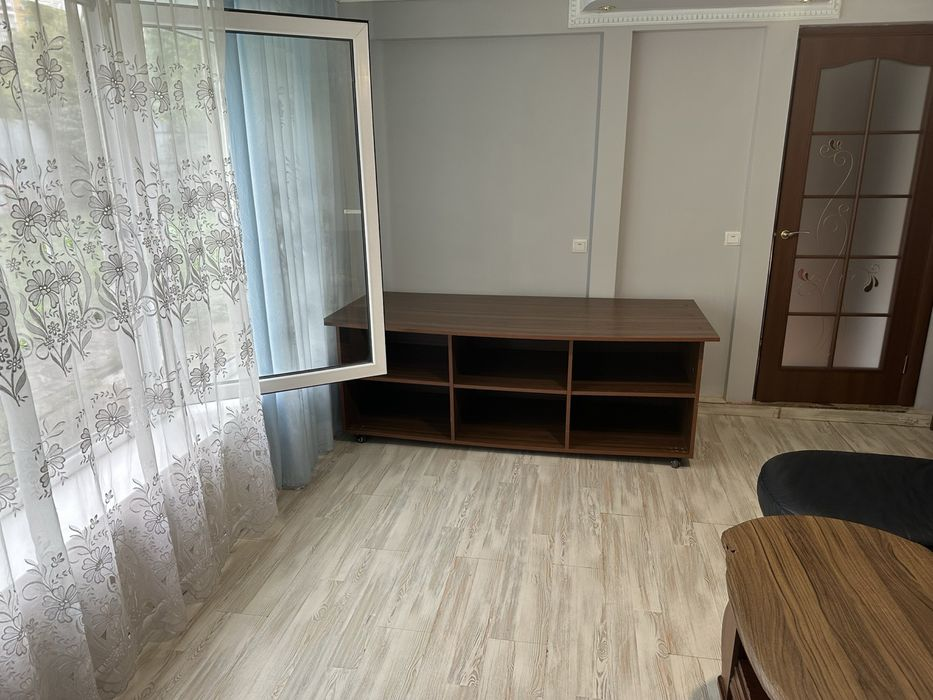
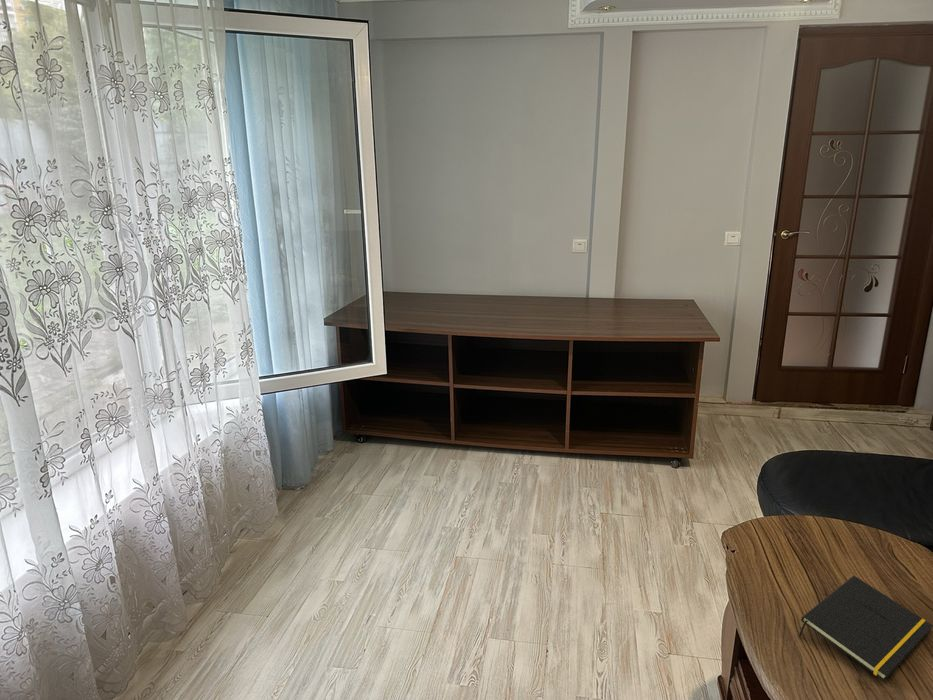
+ notepad [798,575,933,682]
